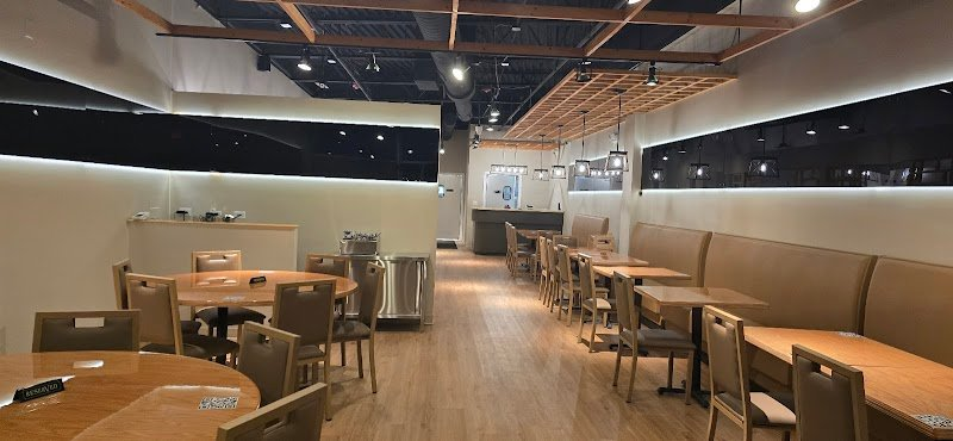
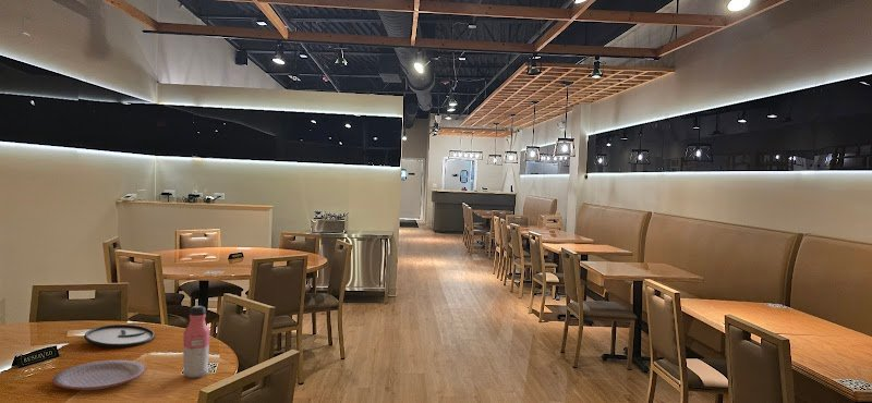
+ plate [83,323,156,349]
+ plate [51,358,147,391]
+ water bottle [182,305,211,379]
